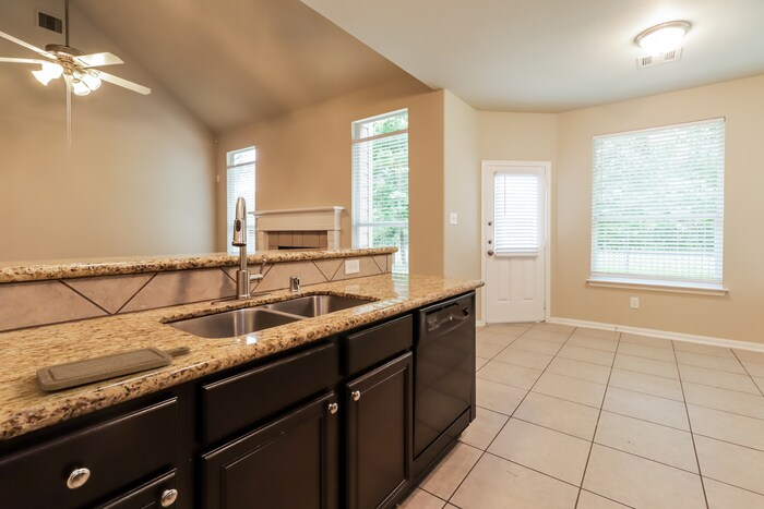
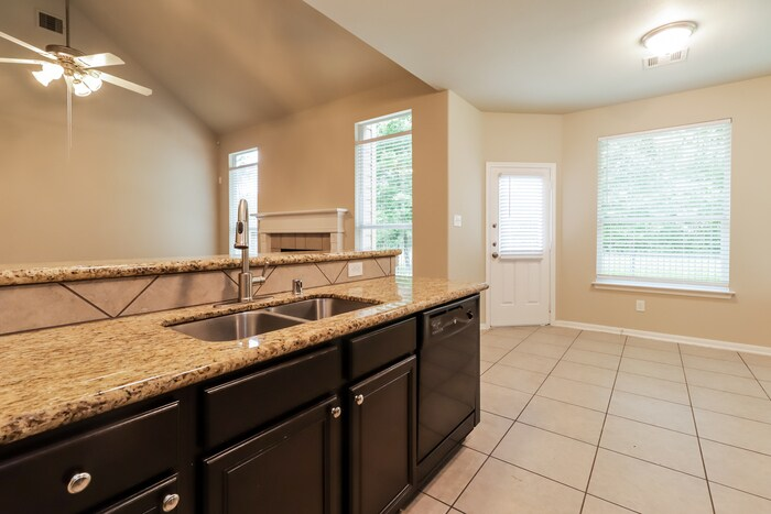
- chopping board [35,346,191,391]
